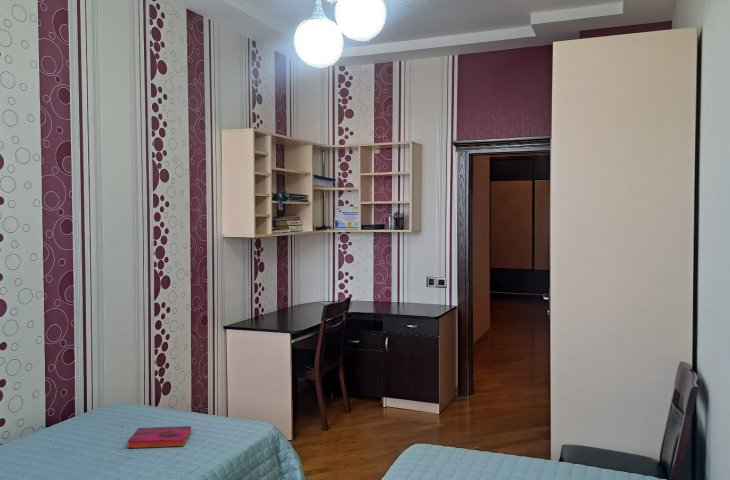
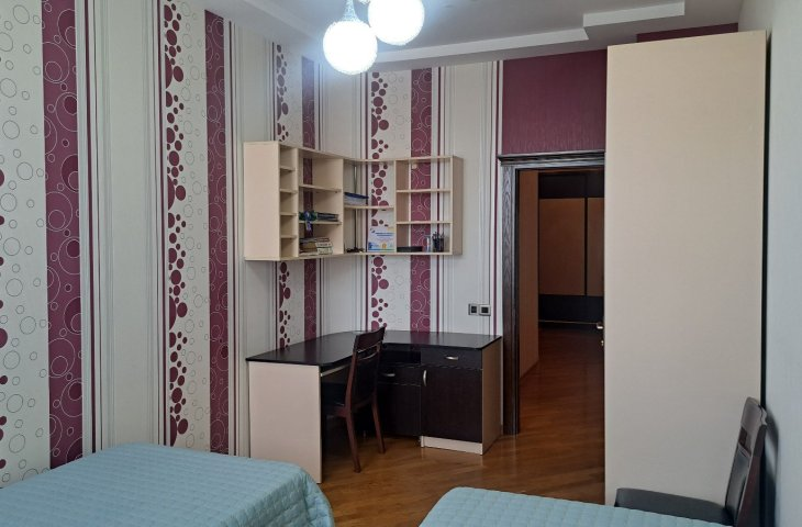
- hardback book [126,425,192,449]
